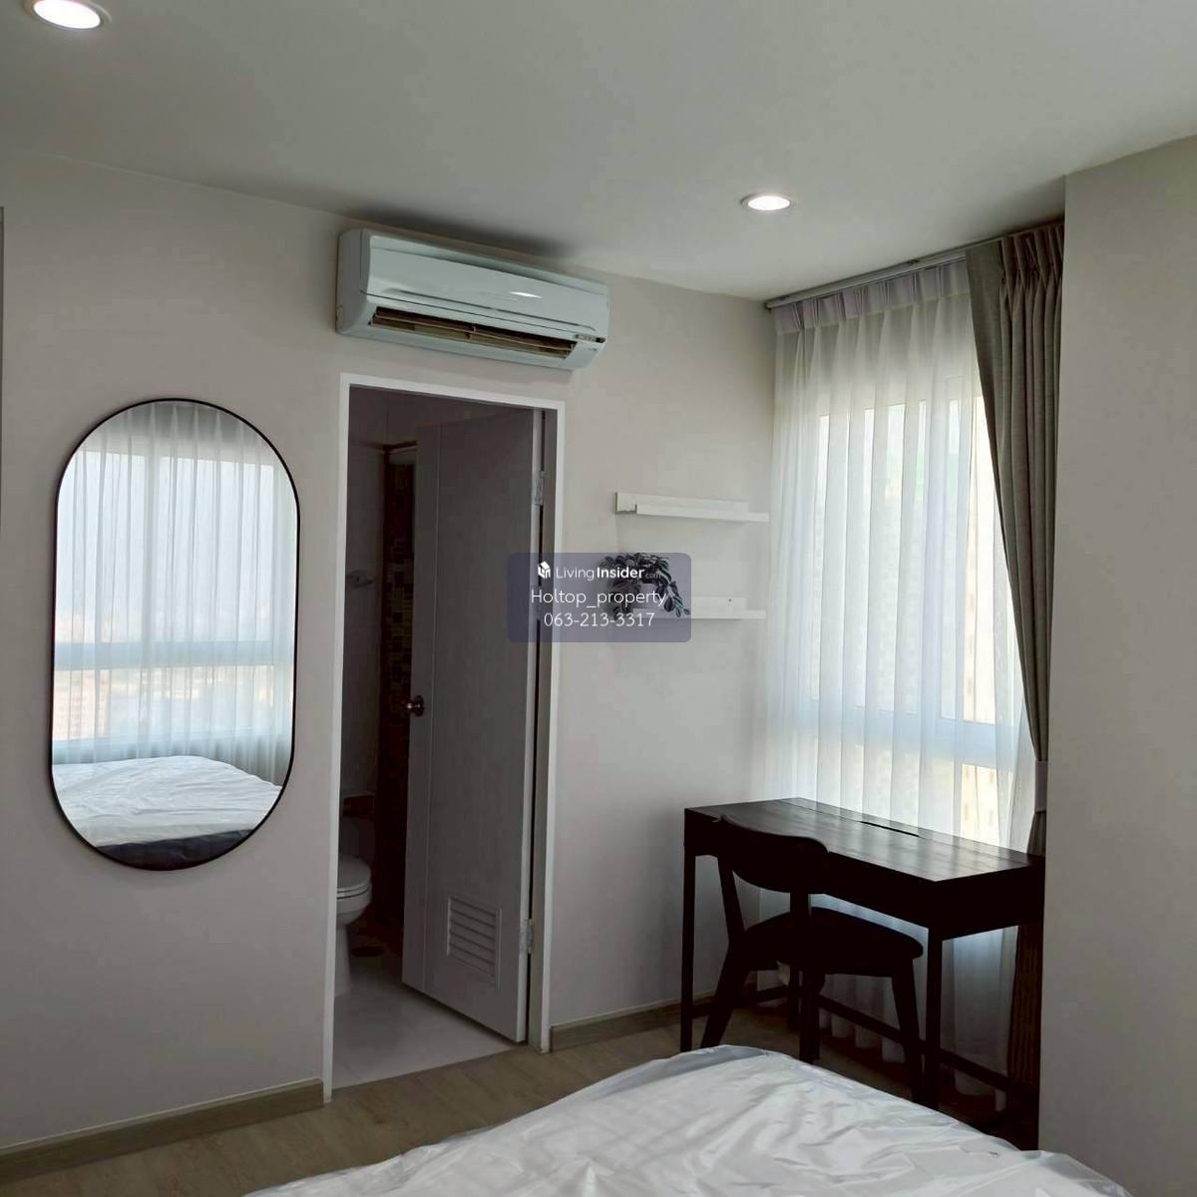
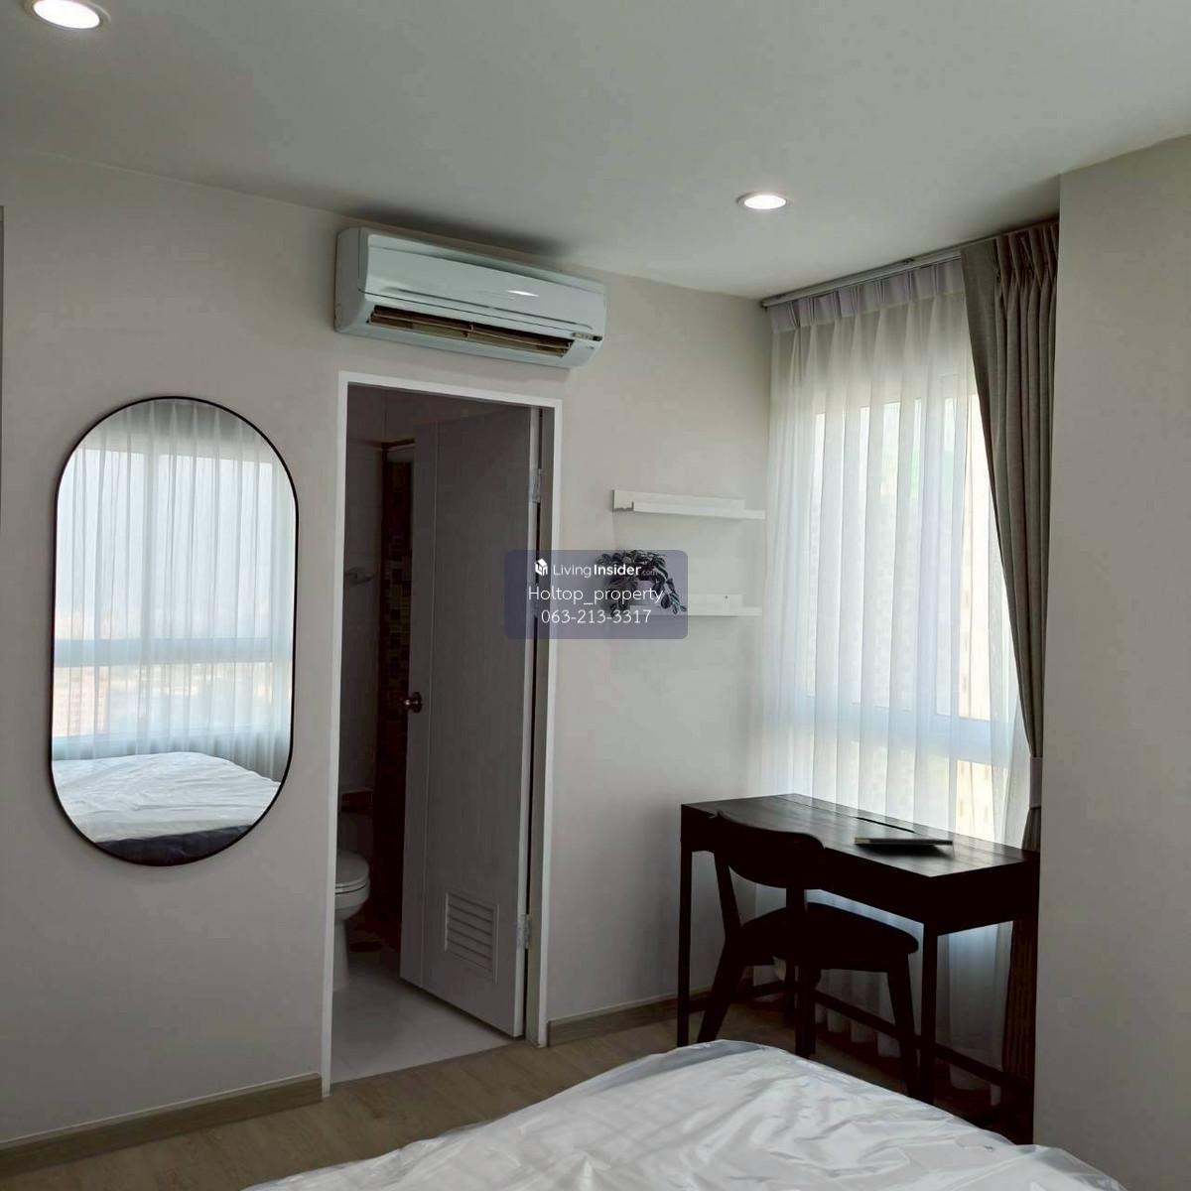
+ notepad [853,837,955,857]
